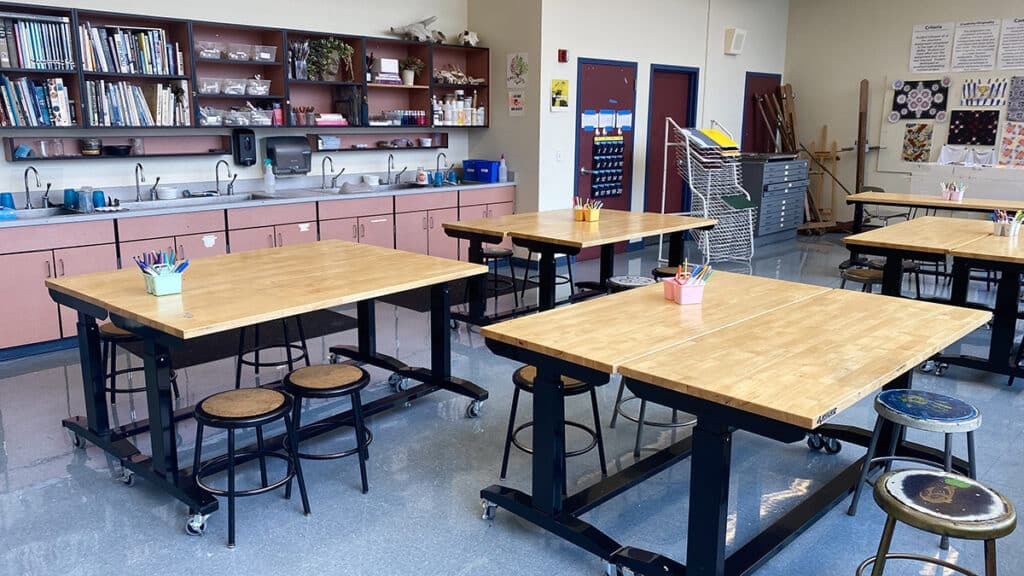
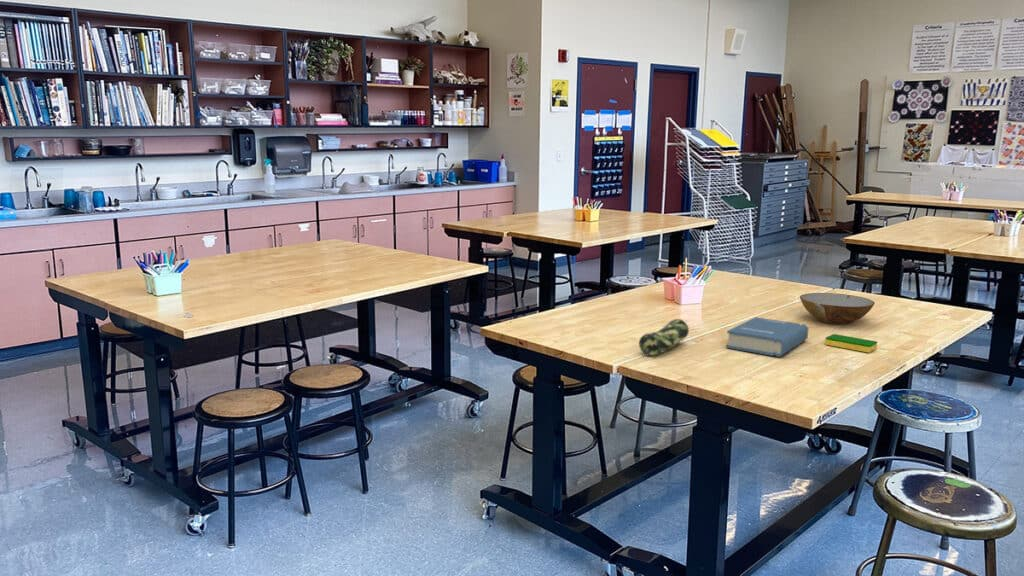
+ dish sponge [824,333,878,354]
+ bowl [799,292,876,325]
+ hardback book [725,316,809,358]
+ pencil case [638,318,690,357]
